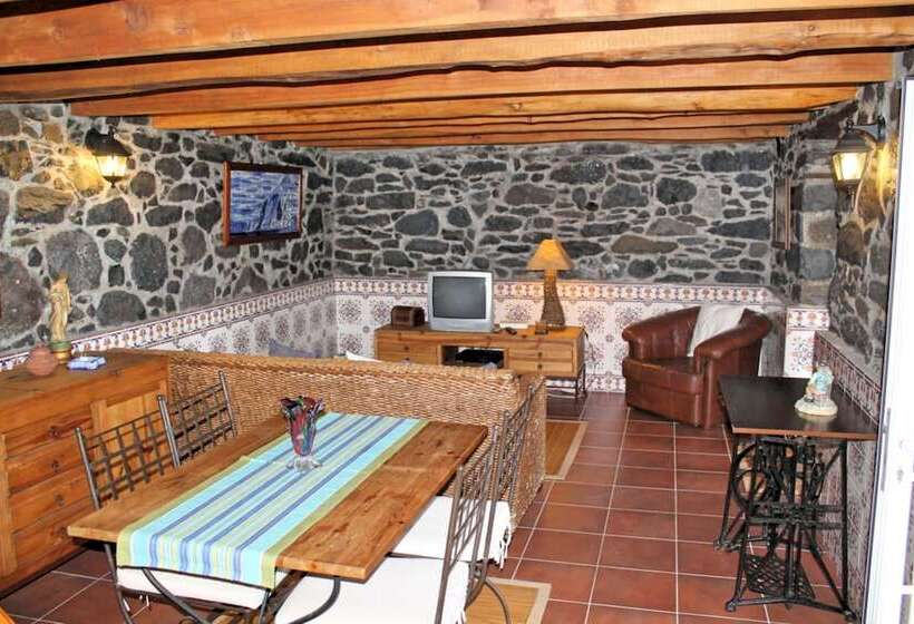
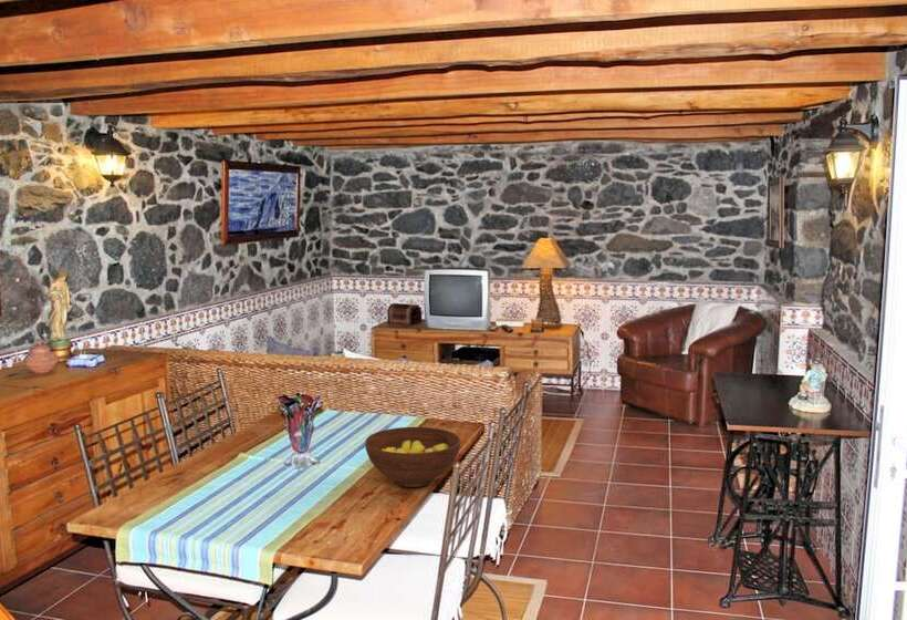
+ fruit bowl [364,426,461,488]
